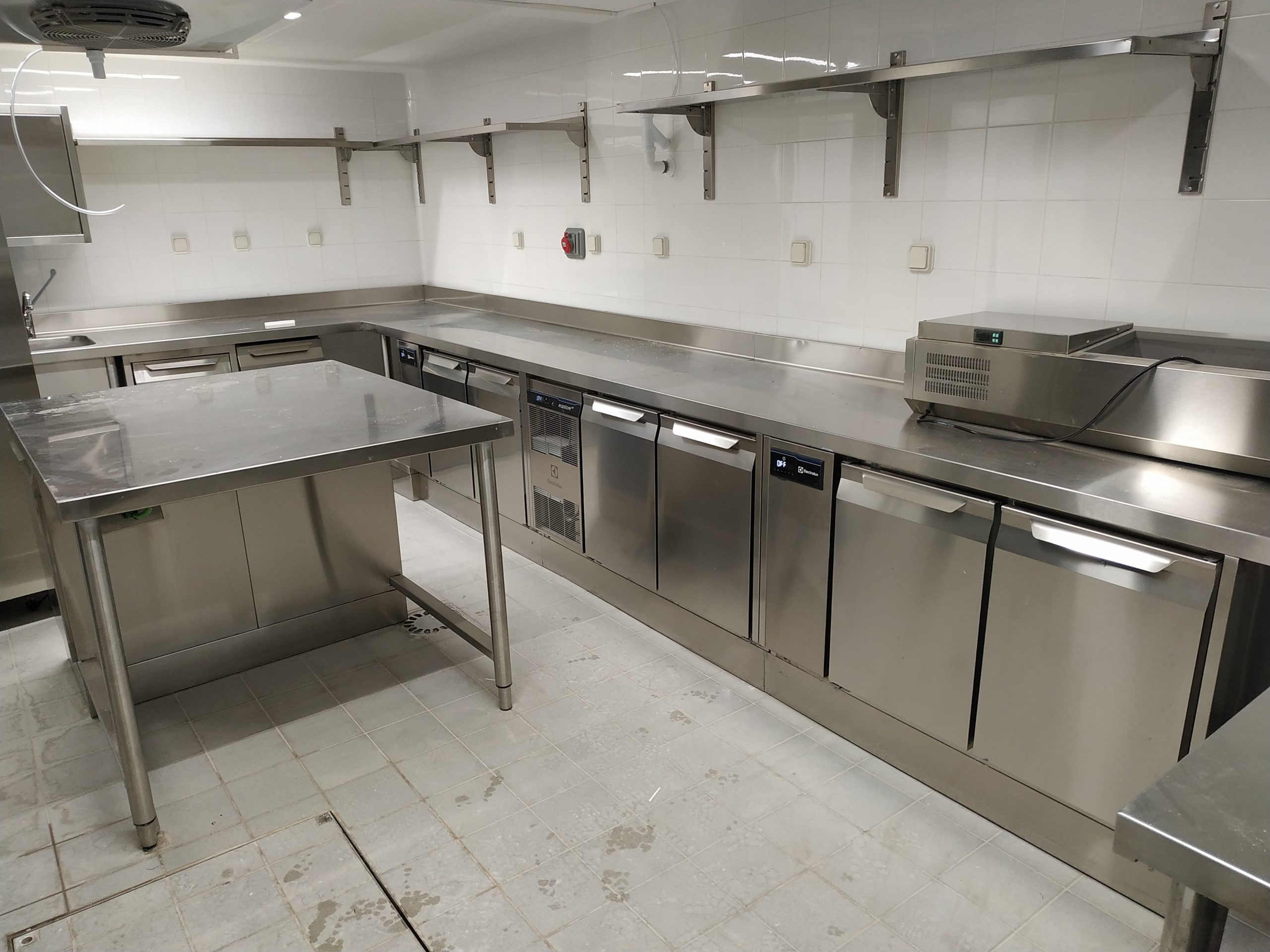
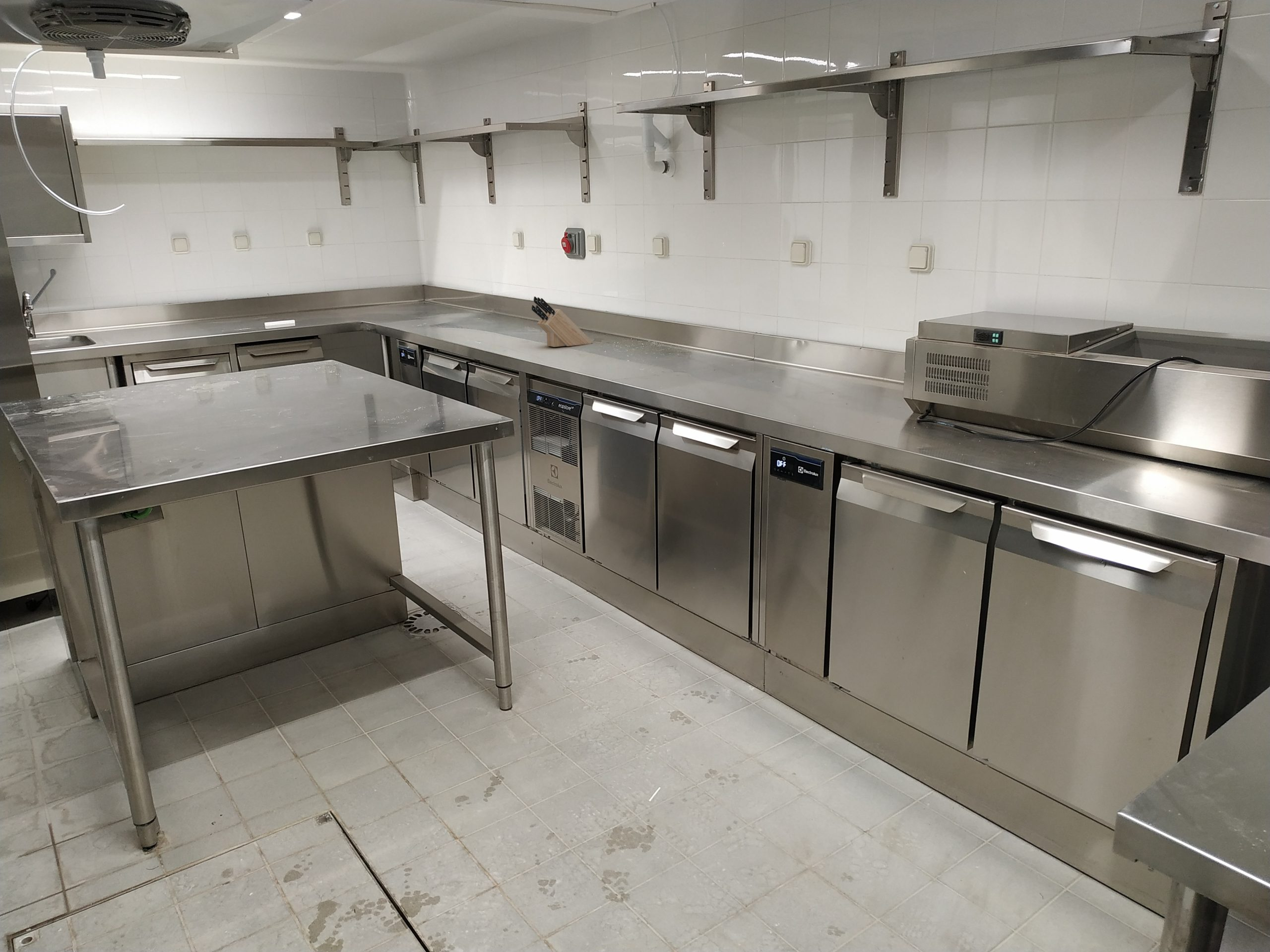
+ knife block [531,296,593,348]
